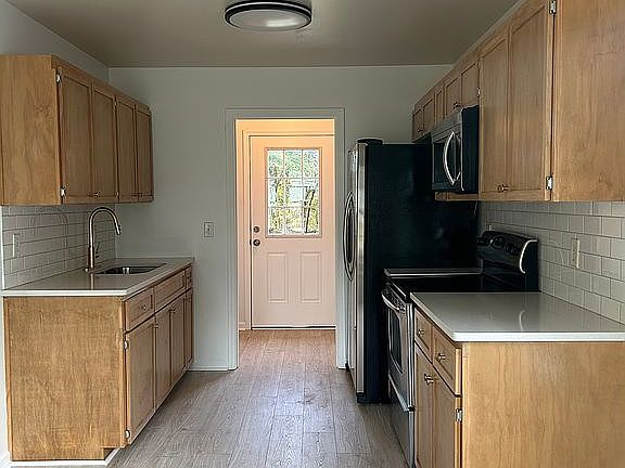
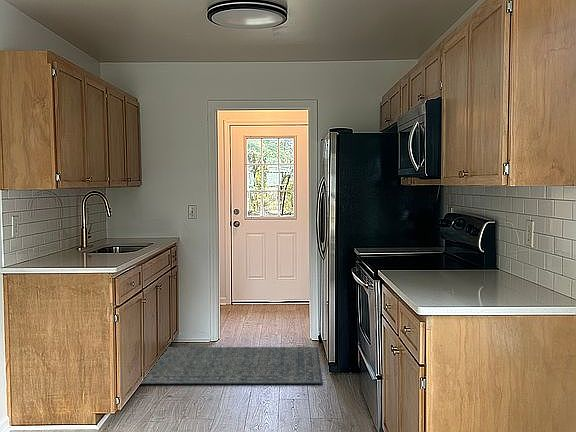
+ rug [140,346,323,385]
